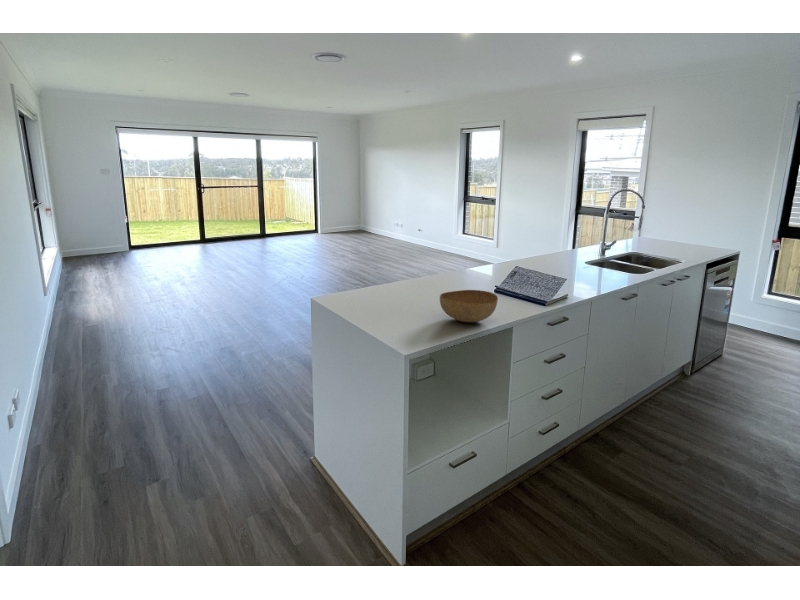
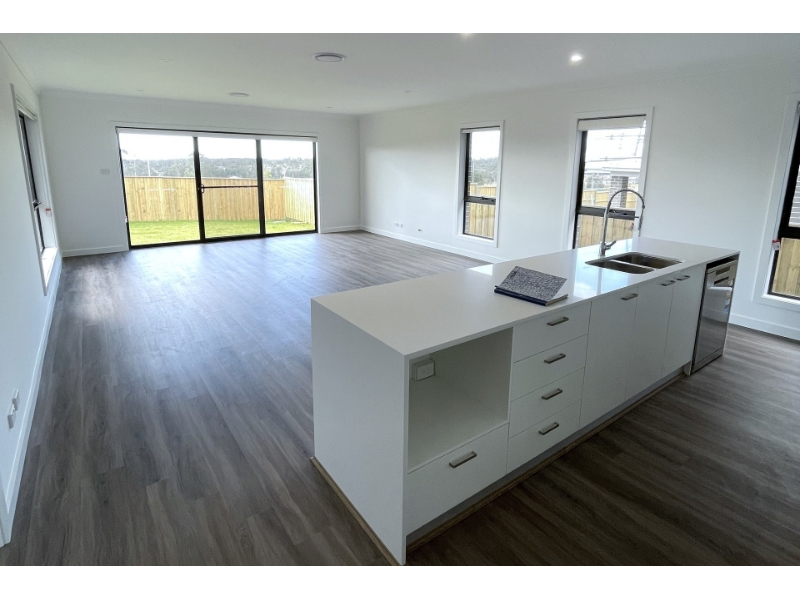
- bowl [439,289,499,323]
